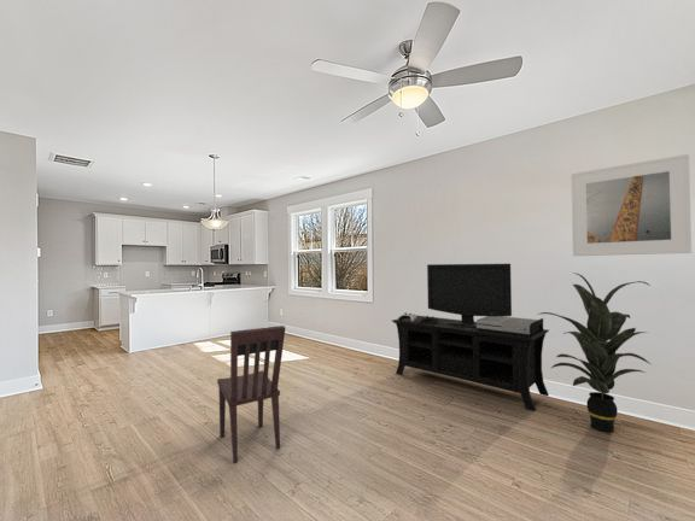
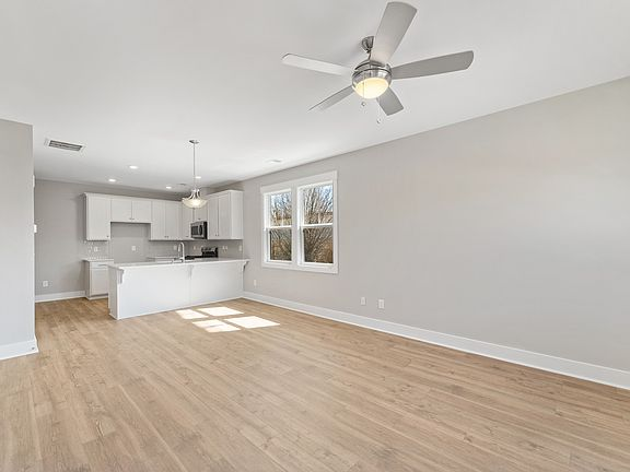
- dining chair [216,324,286,463]
- indoor plant [536,271,652,433]
- media console [391,263,550,411]
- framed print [570,153,693,257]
